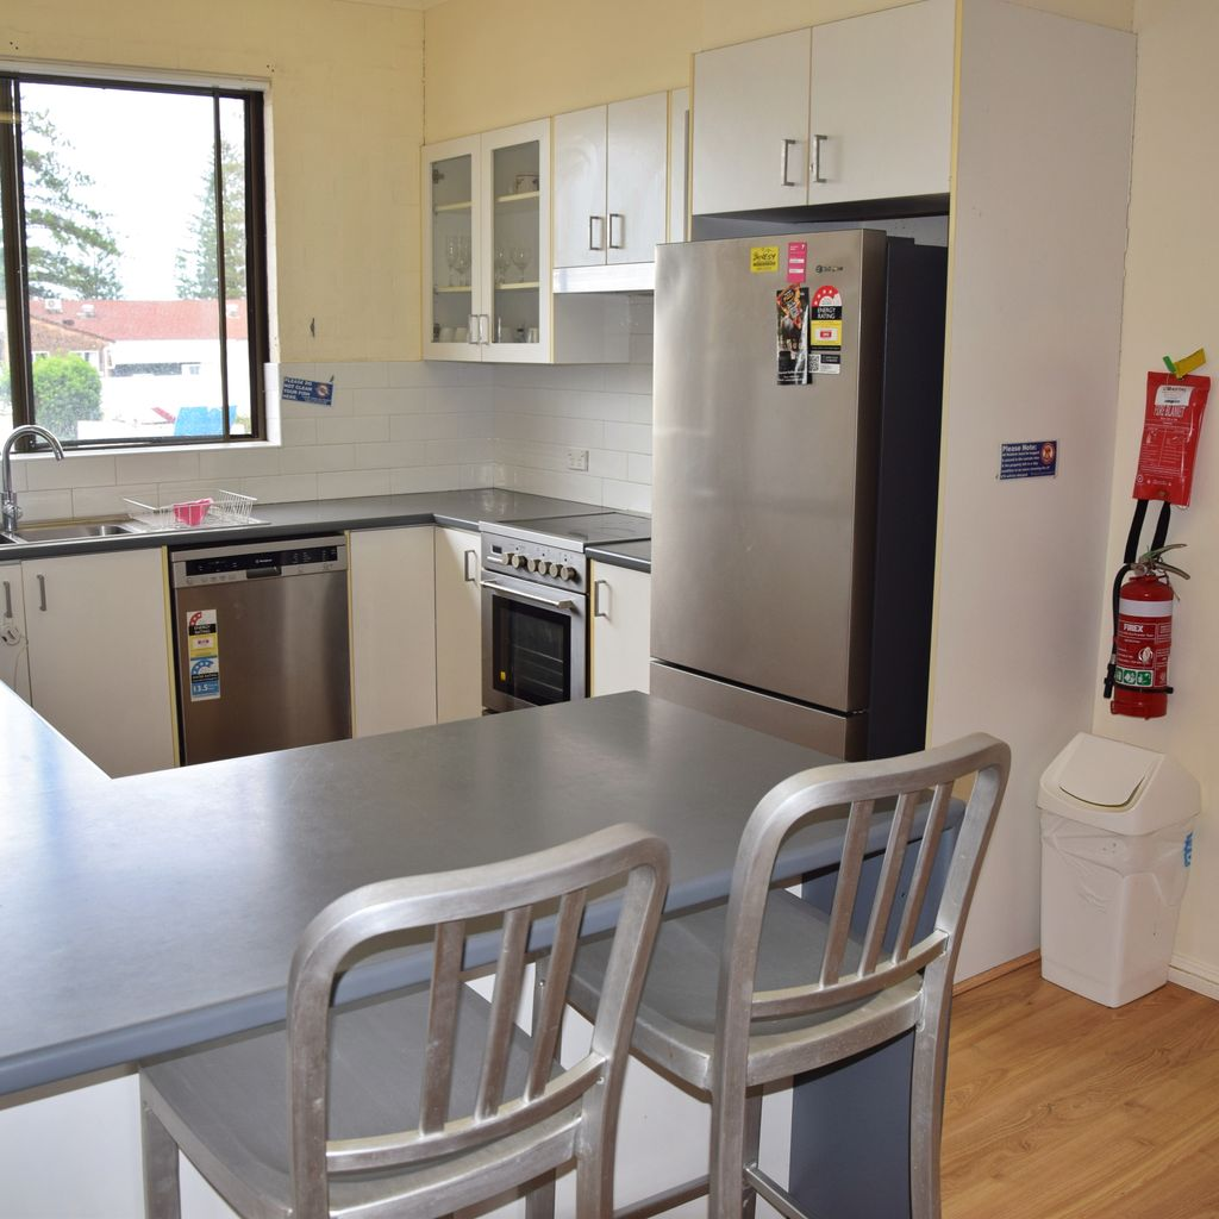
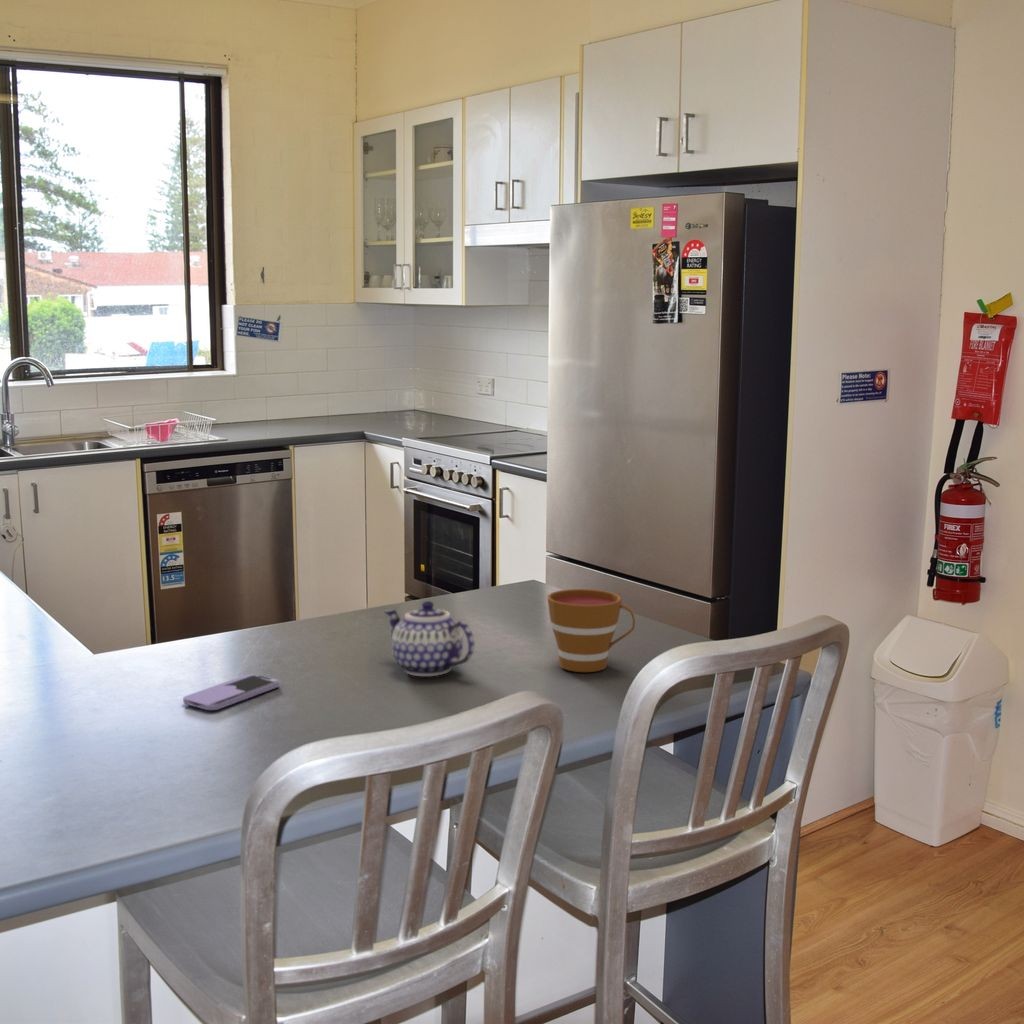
+ smartphone [182,673,280,711]
+ cup [546,588,636,673]
+ teapot [383,600,475,677]
